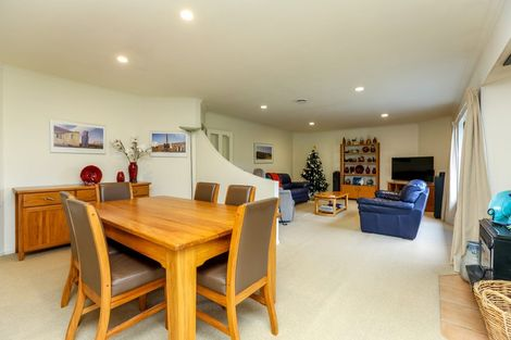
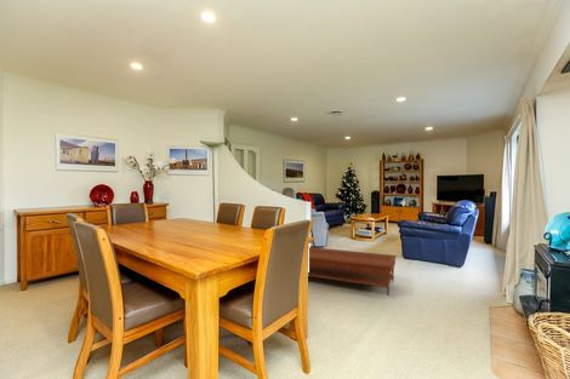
+ coffee table [307,246,398,298]
